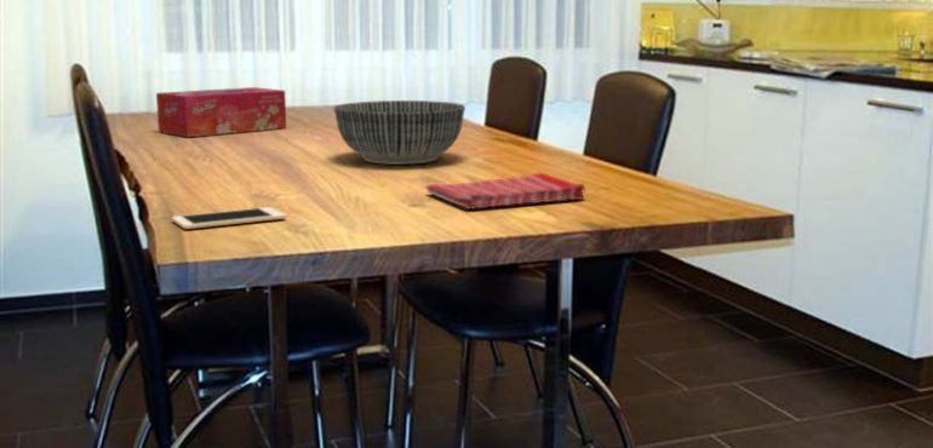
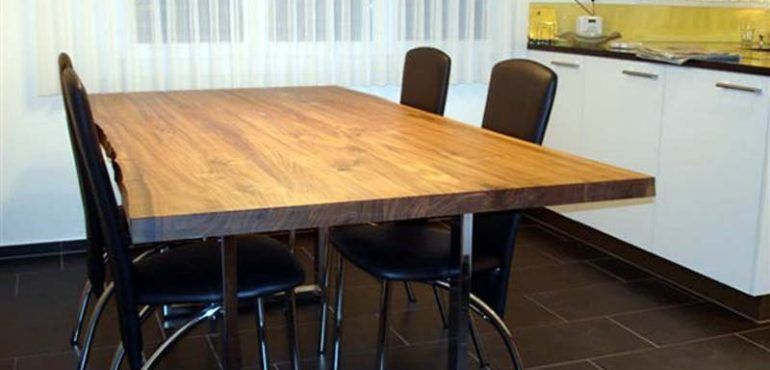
- tissue box [155,86,287,138]
- bowl [333,99,466,166]
- cell phone [171,206,287,230]
- dish towel [425,172,586,211]
